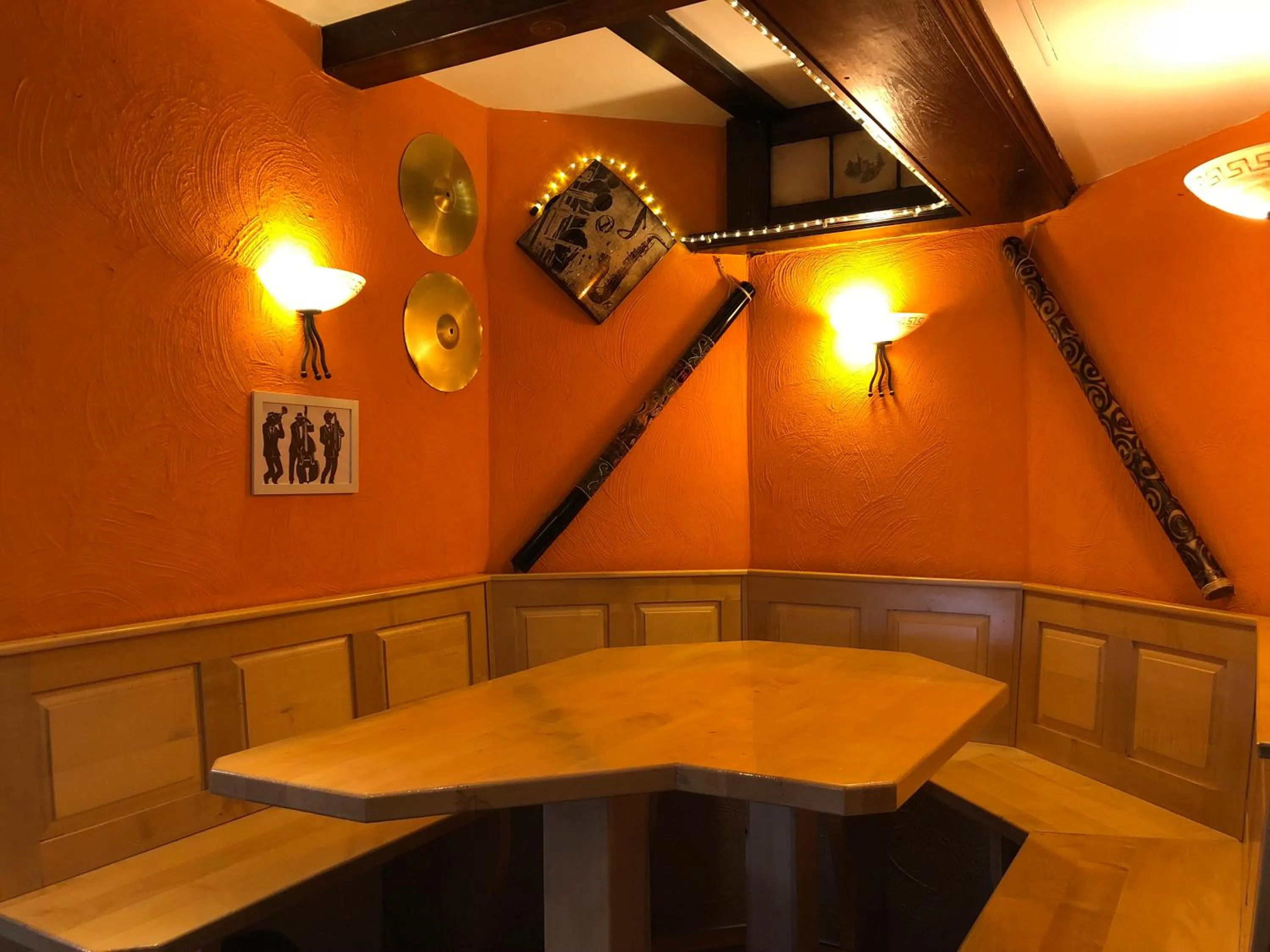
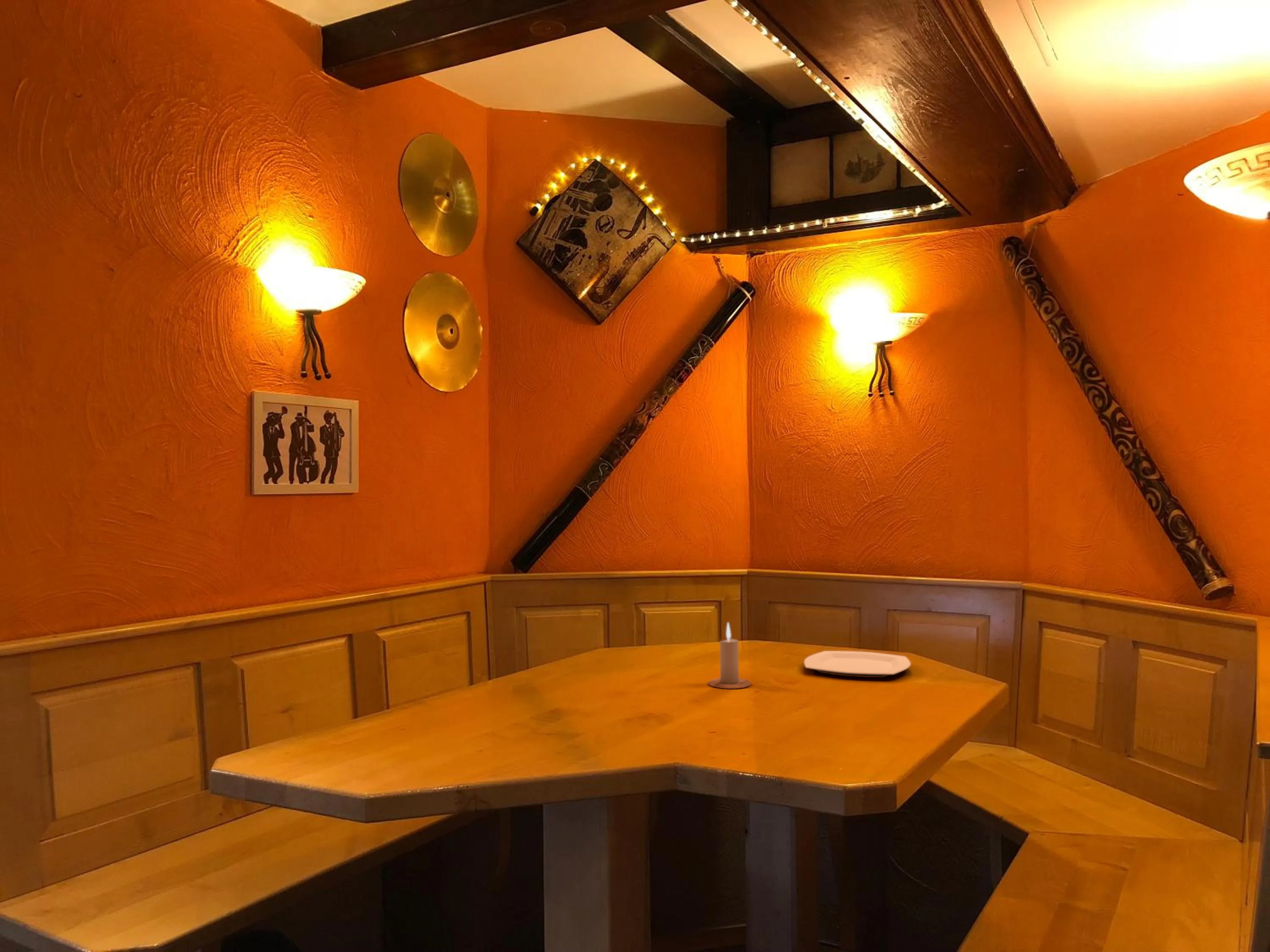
+ plate [803,650,911,678]
+ candle [707,622,752,689]
